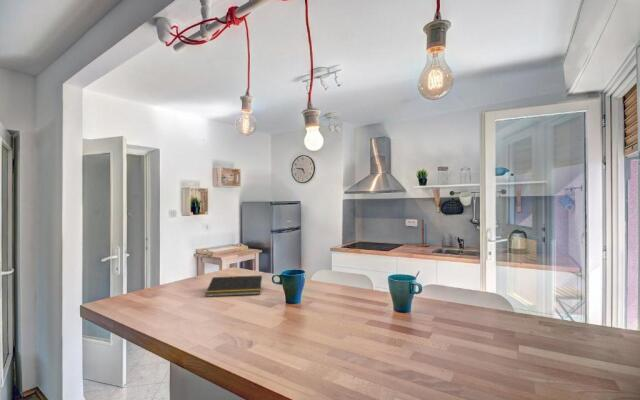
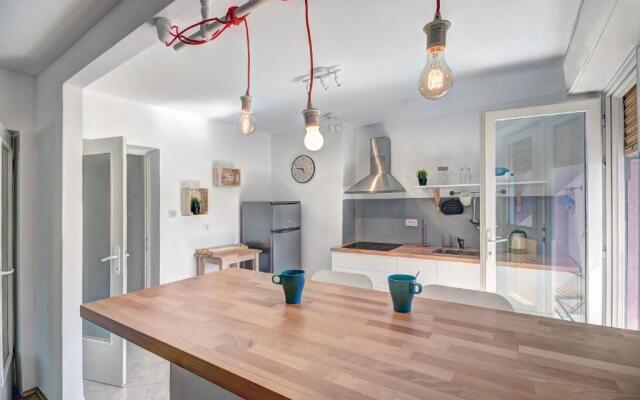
- notepad [204,275,263,298]
